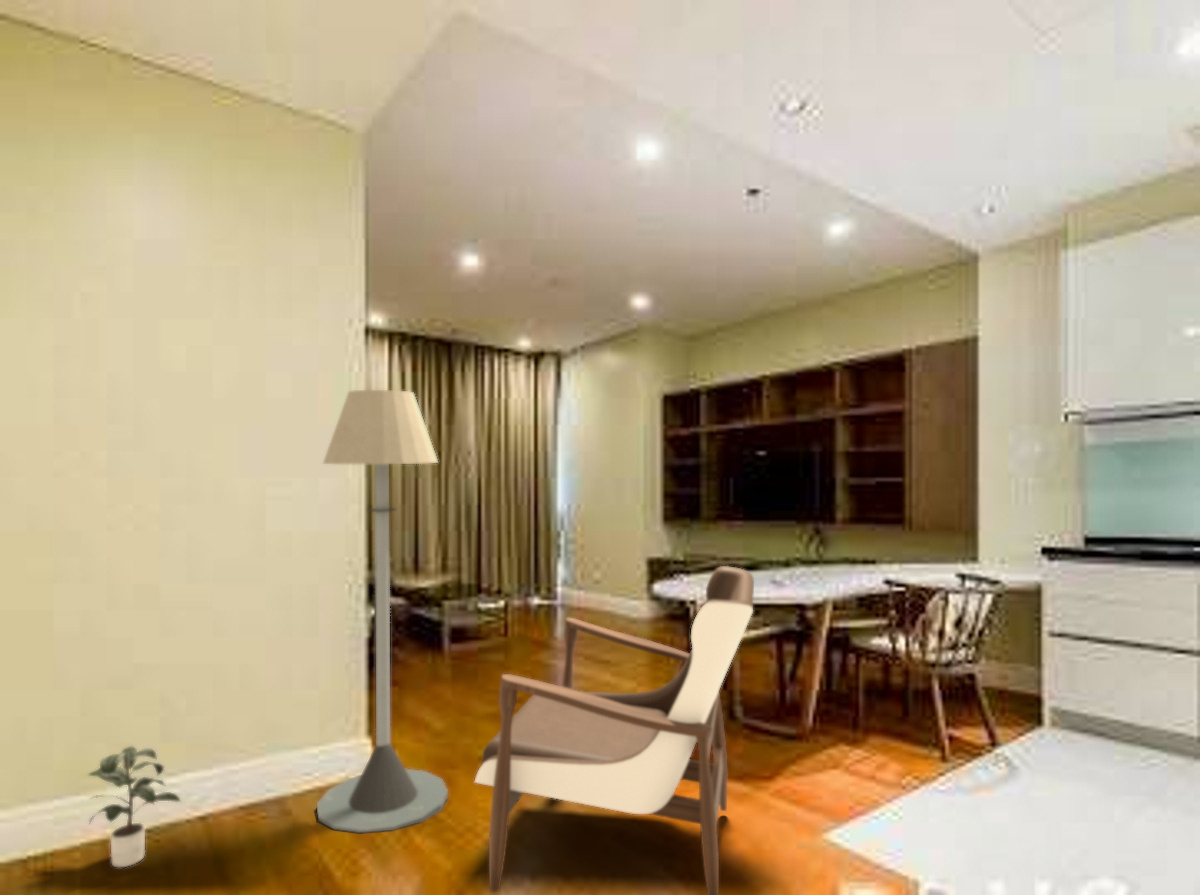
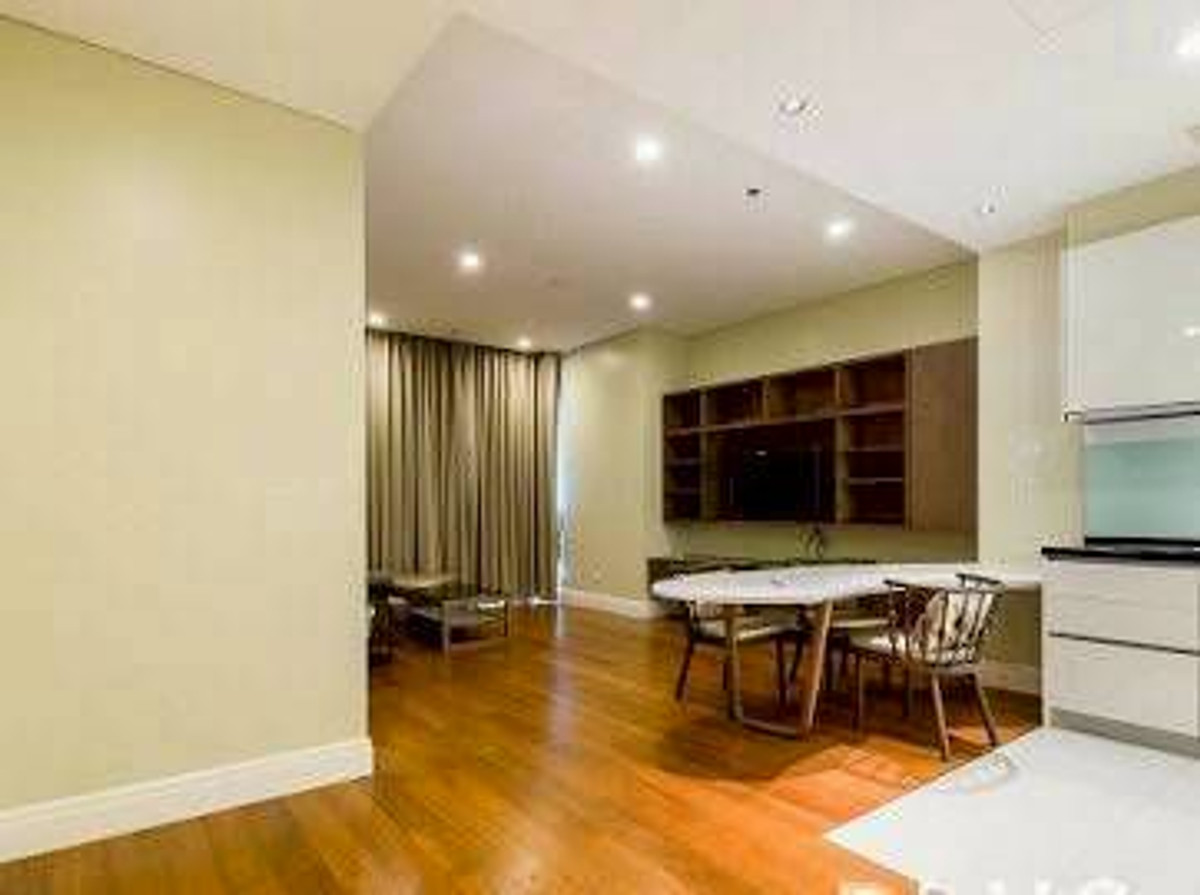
- floor lamp [316,389,449,834]
- armchair [473,565,755,895]
- potted plant [85,746,183,868]
